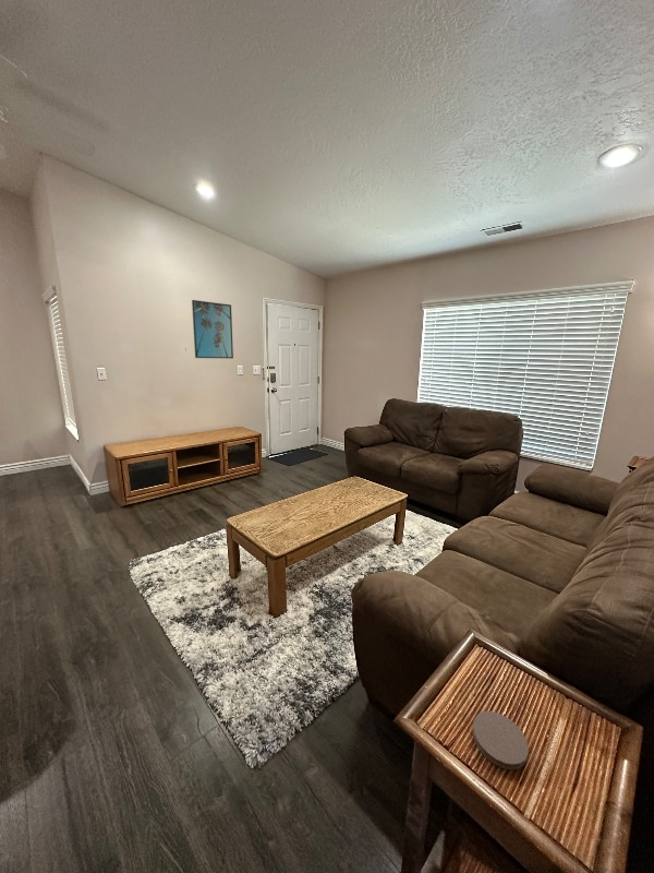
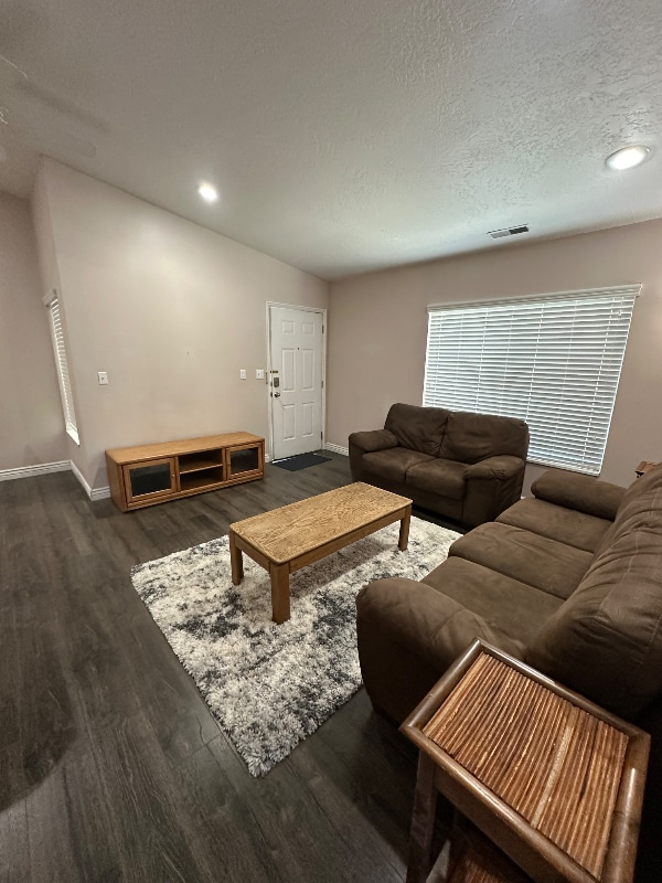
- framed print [191,299,234,359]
- coaster [471,710,530,770]
